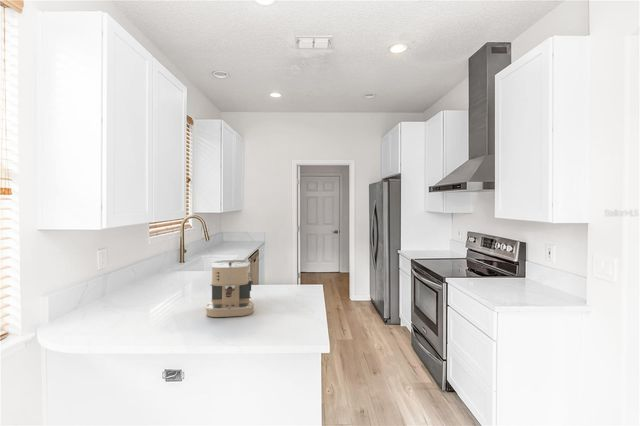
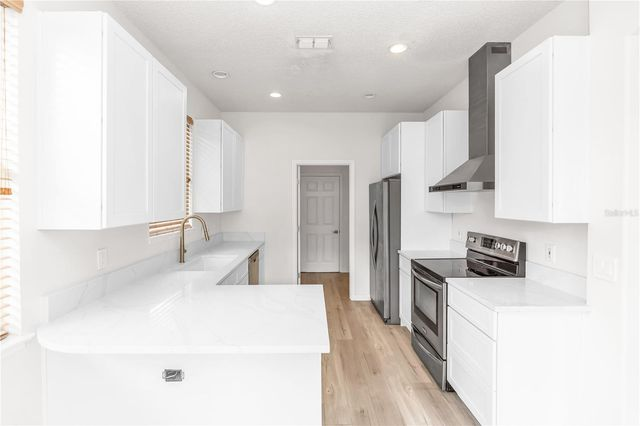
- coffee maker [205,259,255,318]
